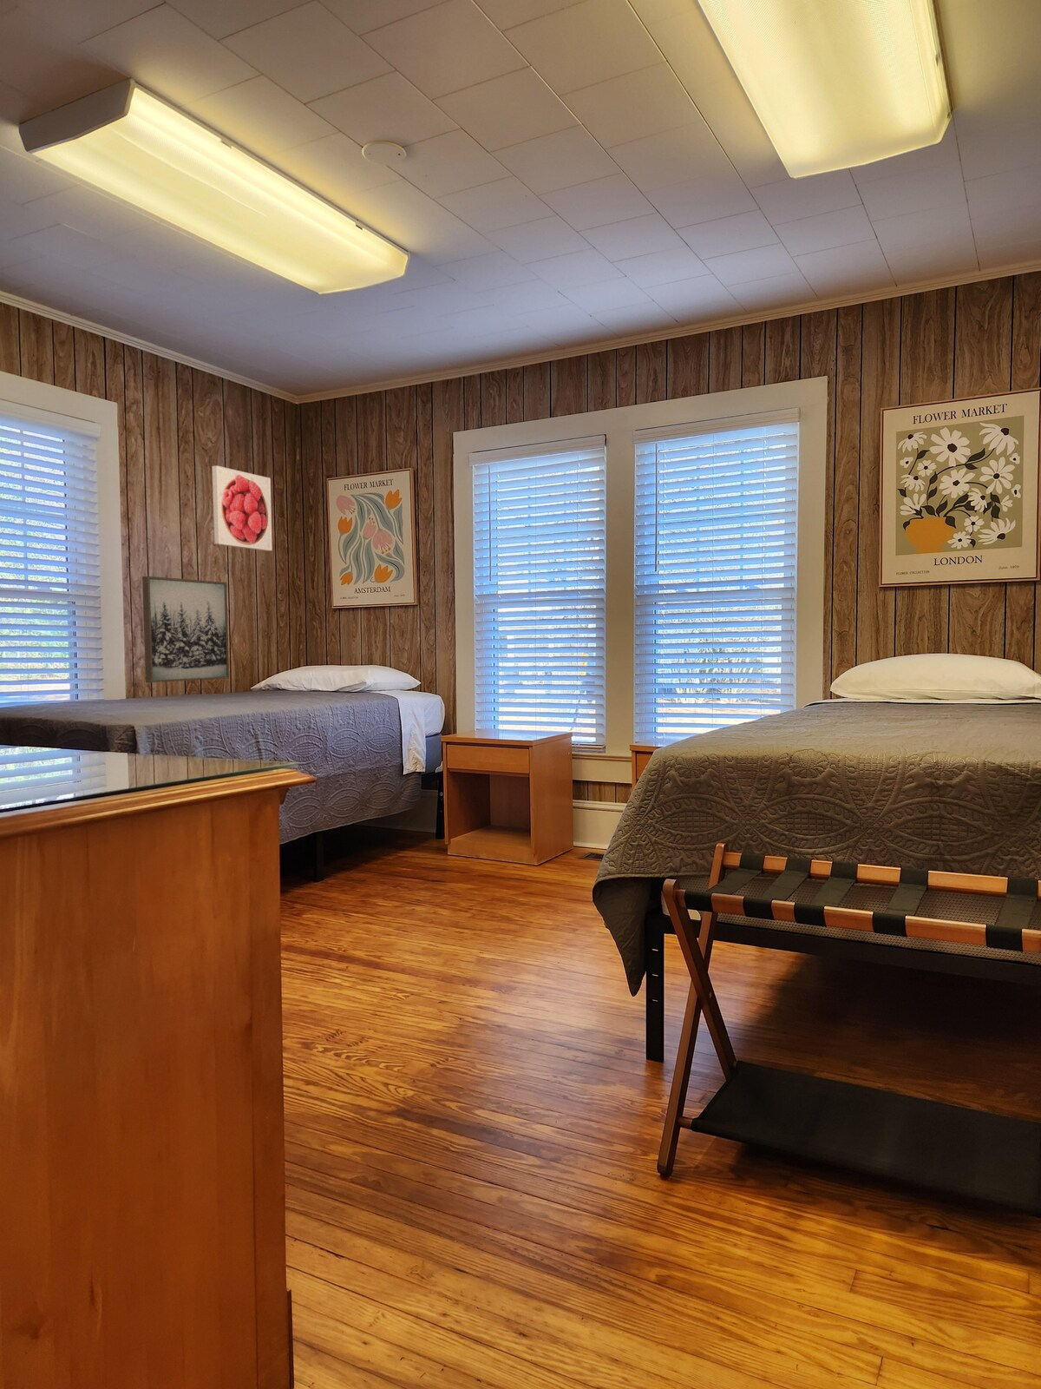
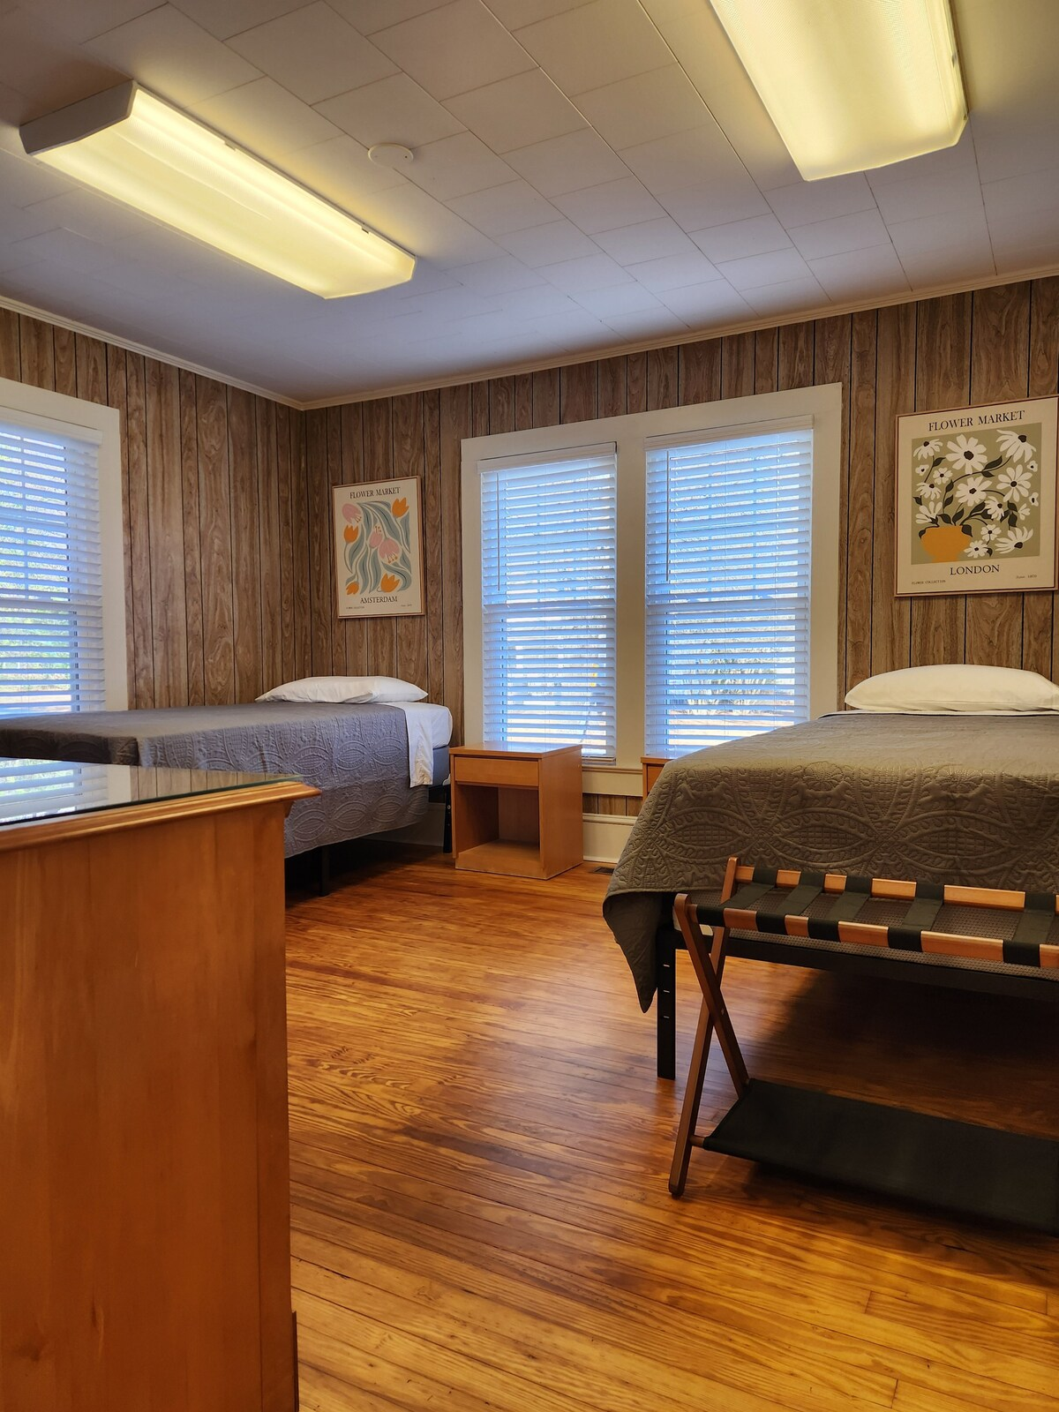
- wall art [141,575,230,684]
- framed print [211,465,273,552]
